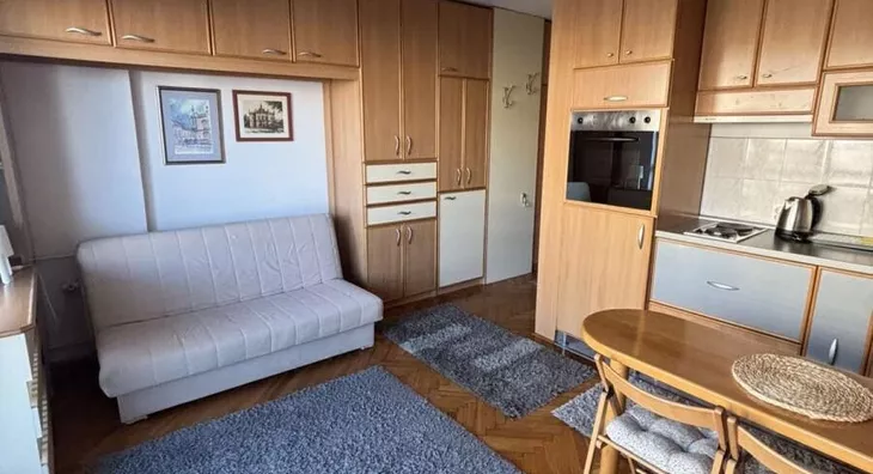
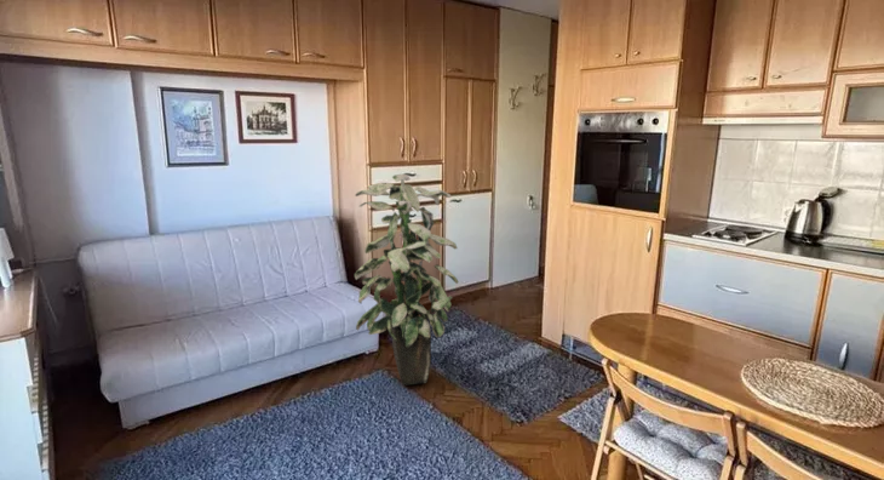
+ indoor plant [354,173,460,387]
